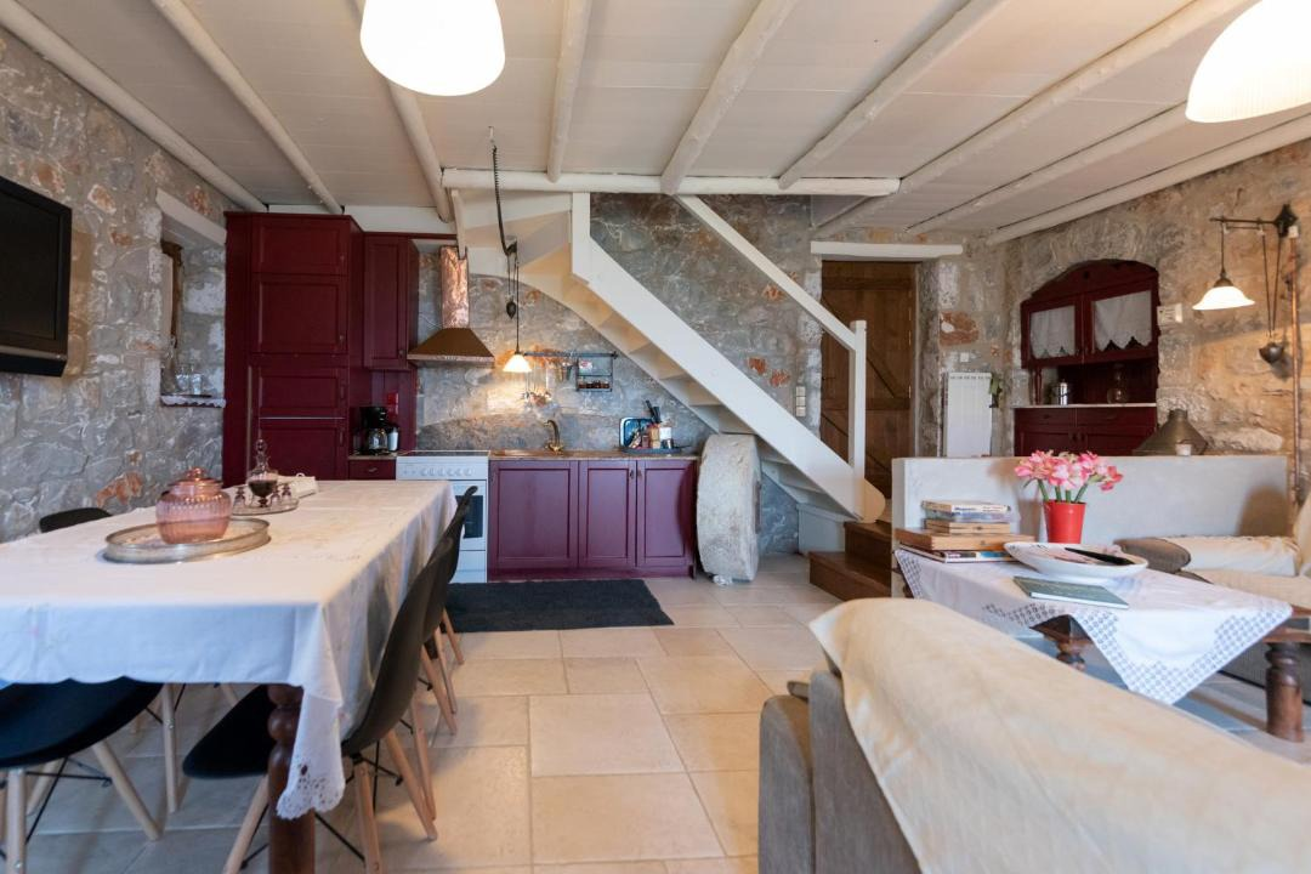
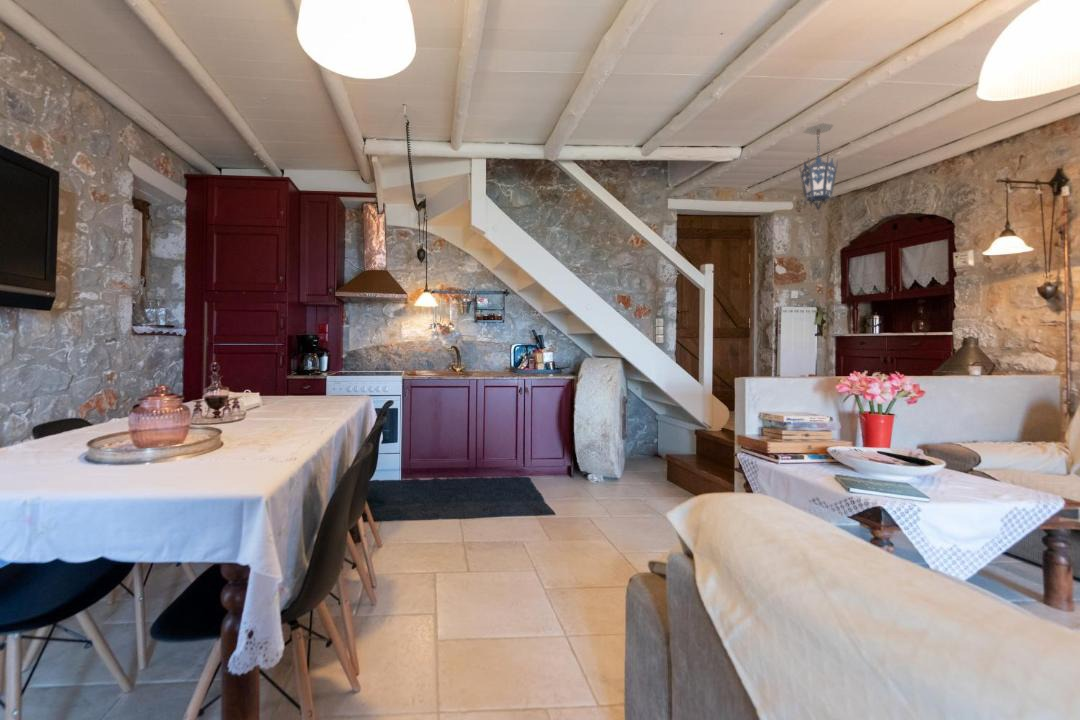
+ hanging lantern [797,122,840,212]
